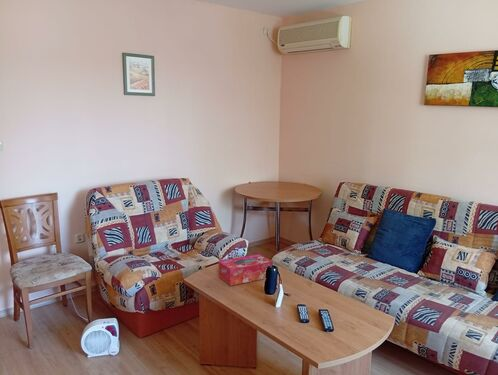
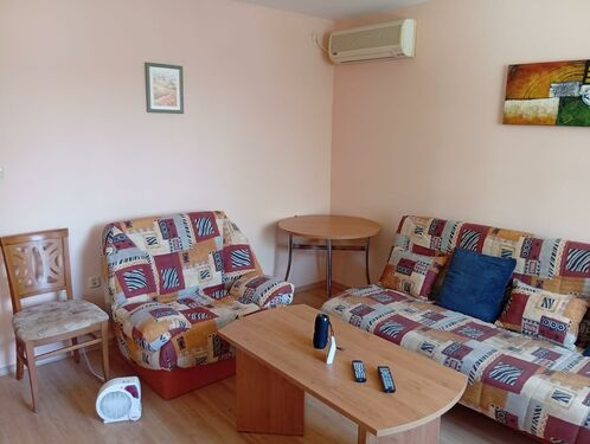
- tissue box [217,253,274,287]
